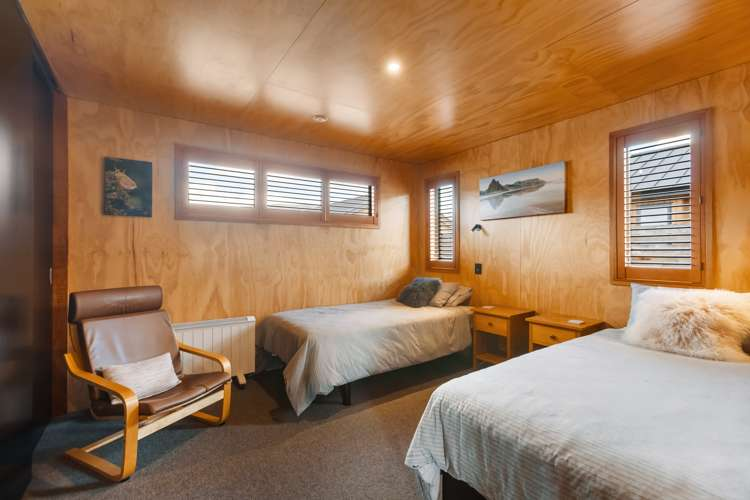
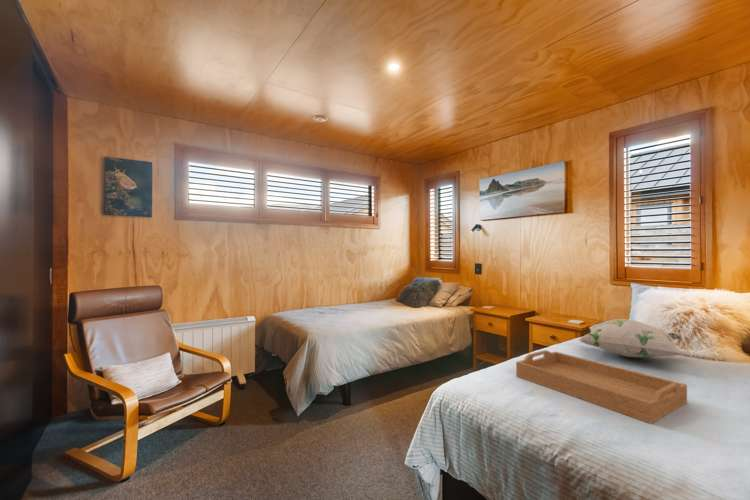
+ decorative pillow [578,318,685,358]
+ serving tray [515,349,688,425]
